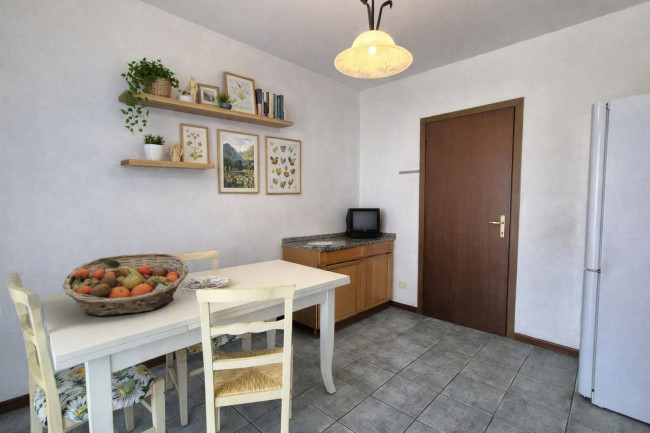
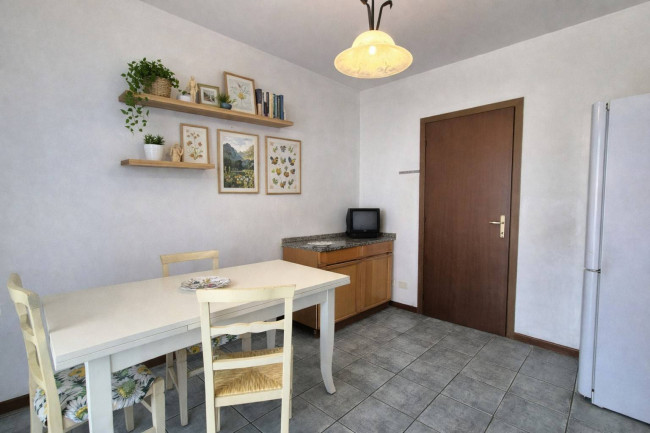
- fruit basket [61,252,190,317]
